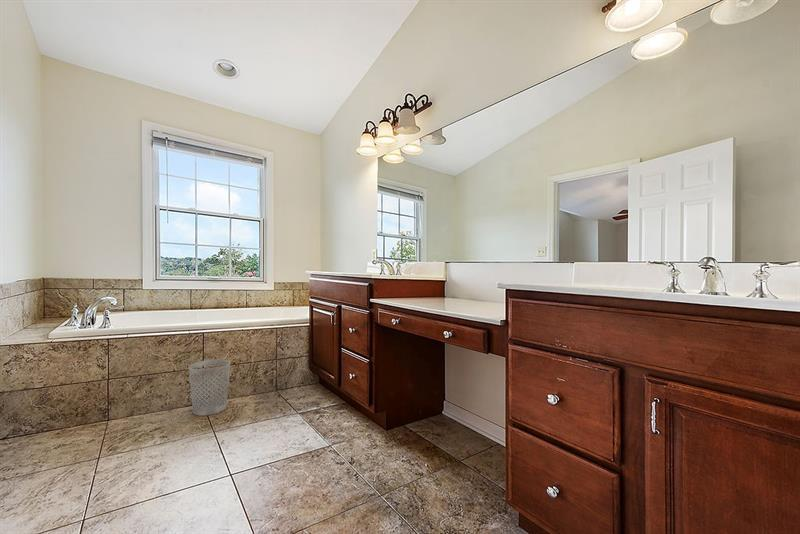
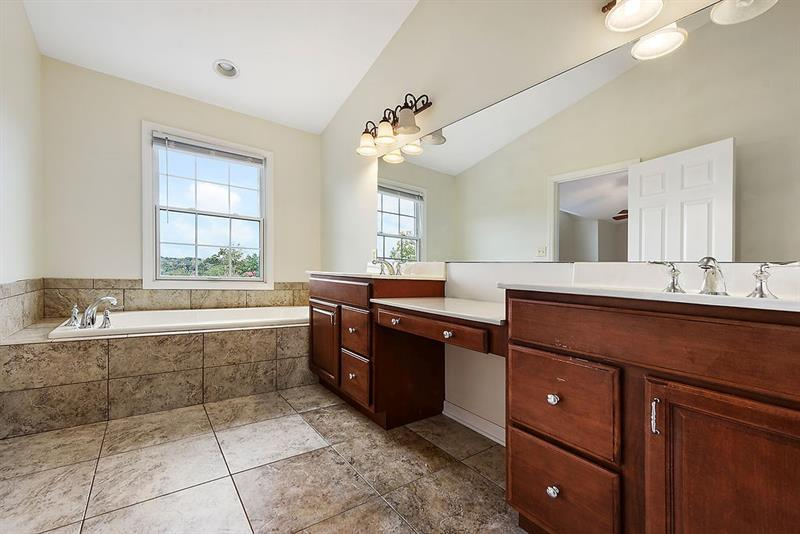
- wastebasket [188,358,231,417]
